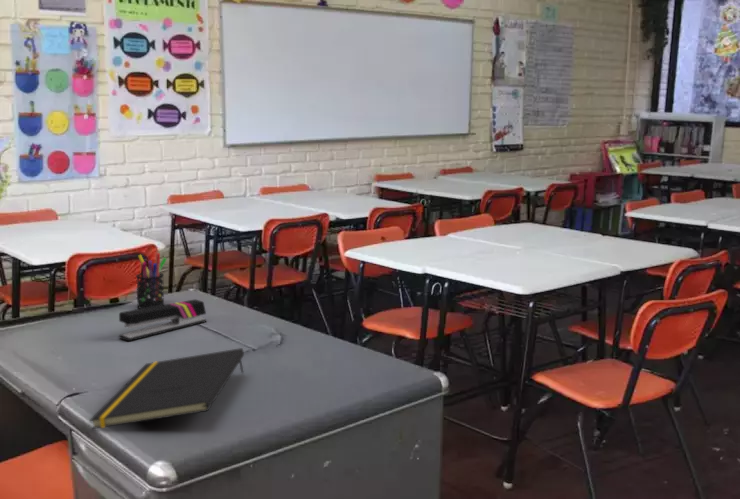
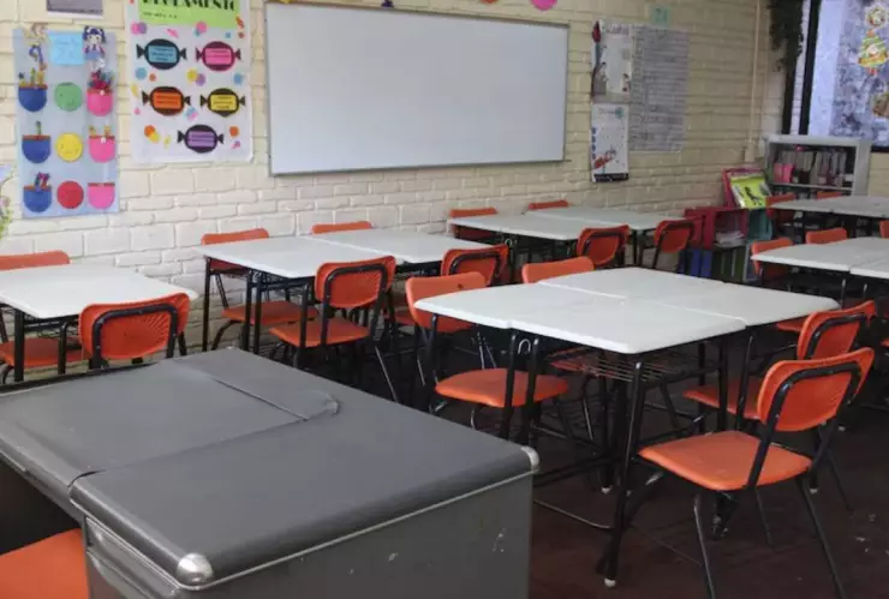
- pen holder [135,252,168,309]
- stapler [118,299,207,342]
- notepad [89,347,245,430]
